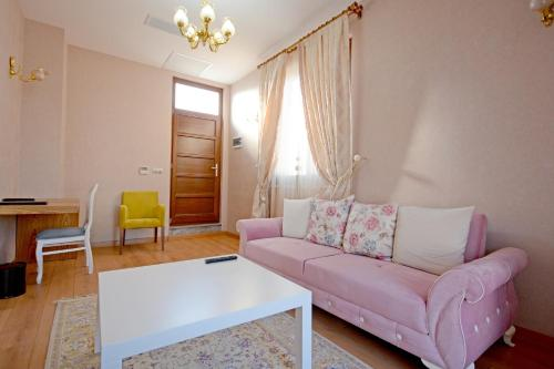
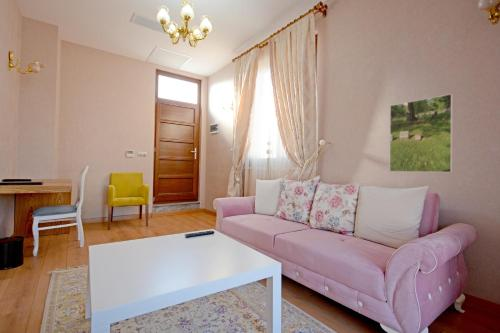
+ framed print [389,93,454,173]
